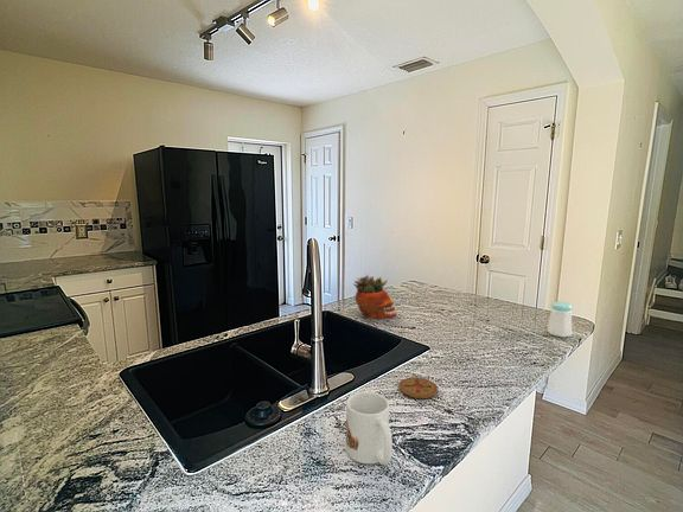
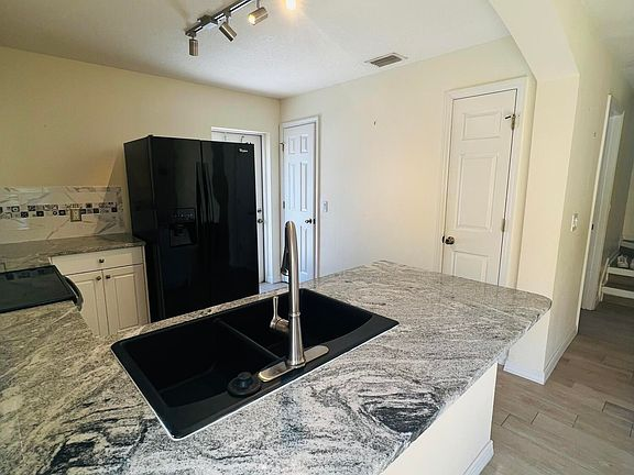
- salt shaker [547,301,574,338]
- mug [345,391,394,466]
- coaster [397,376,439,399]
- succulent planter [352,274,398,320]
